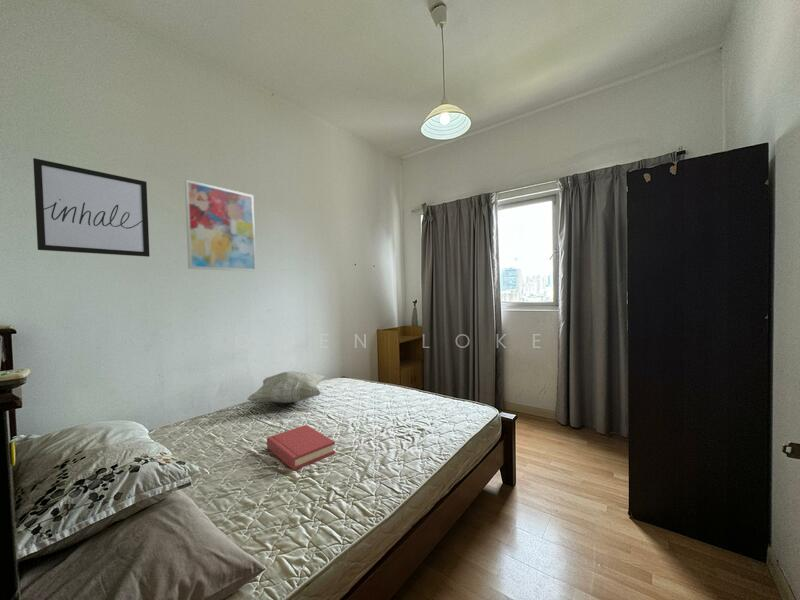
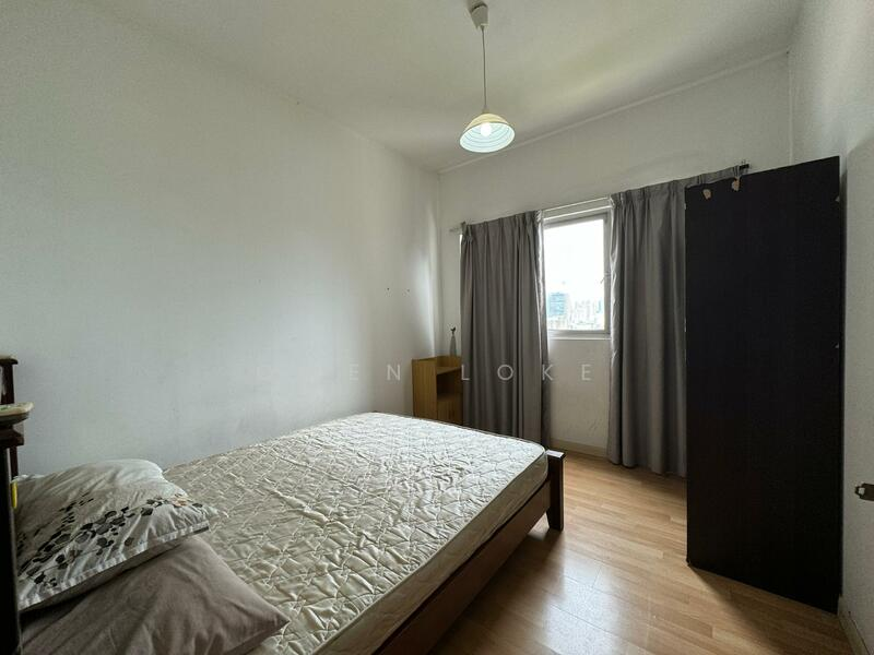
- hardback book [266,424,336,471]
- wall art [32,157,150,258]
- wall art [184,179,257,272]
- decorative pillow [247,370,325,404]
